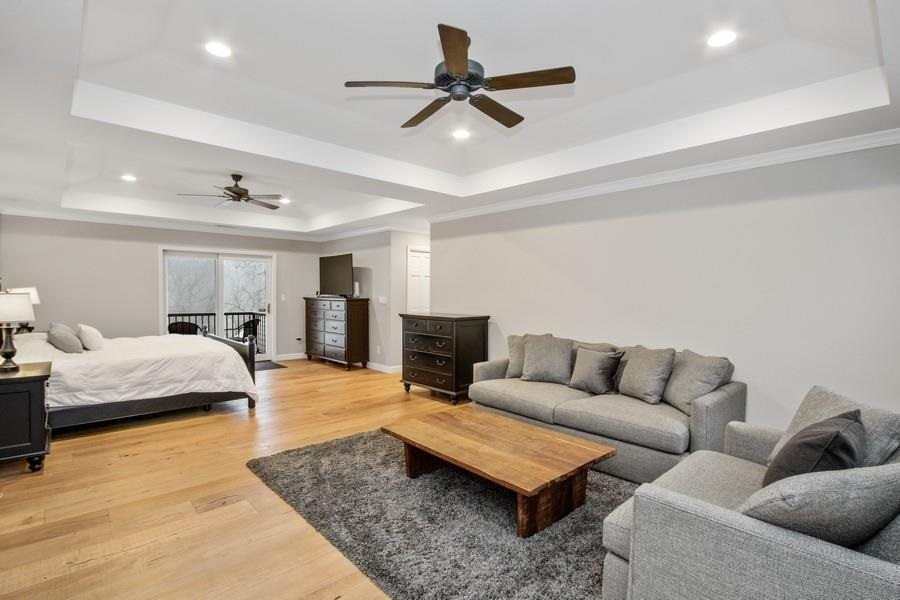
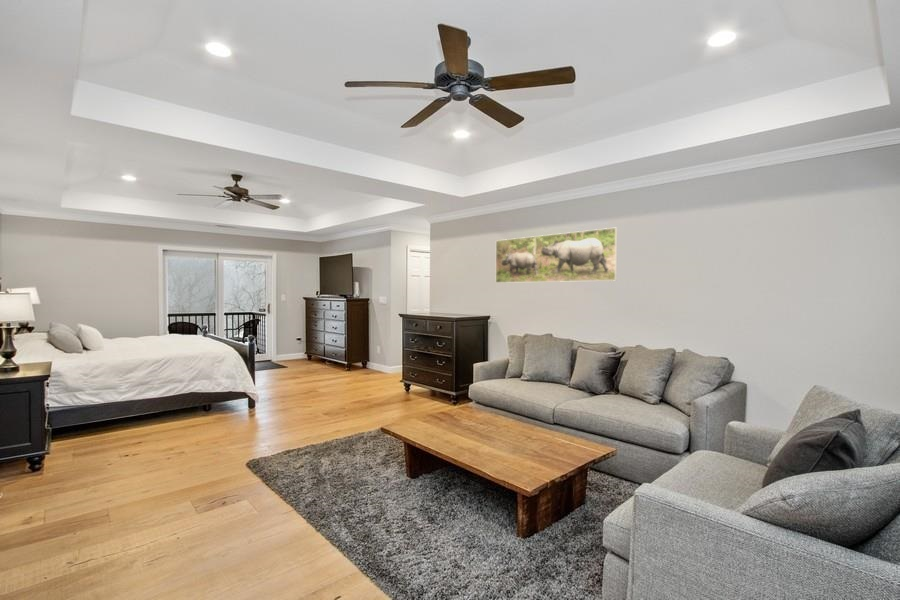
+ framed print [495,227,618,284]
